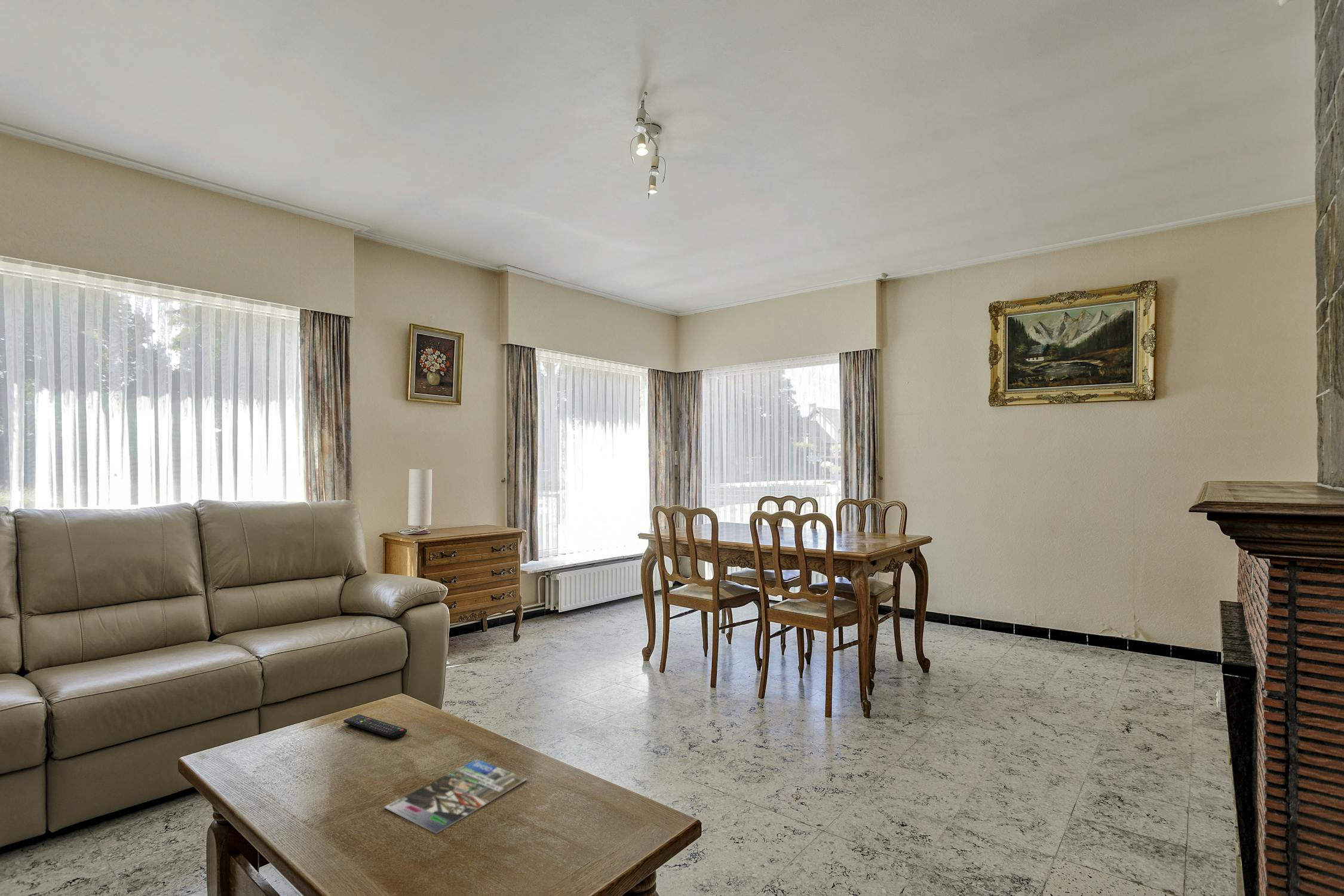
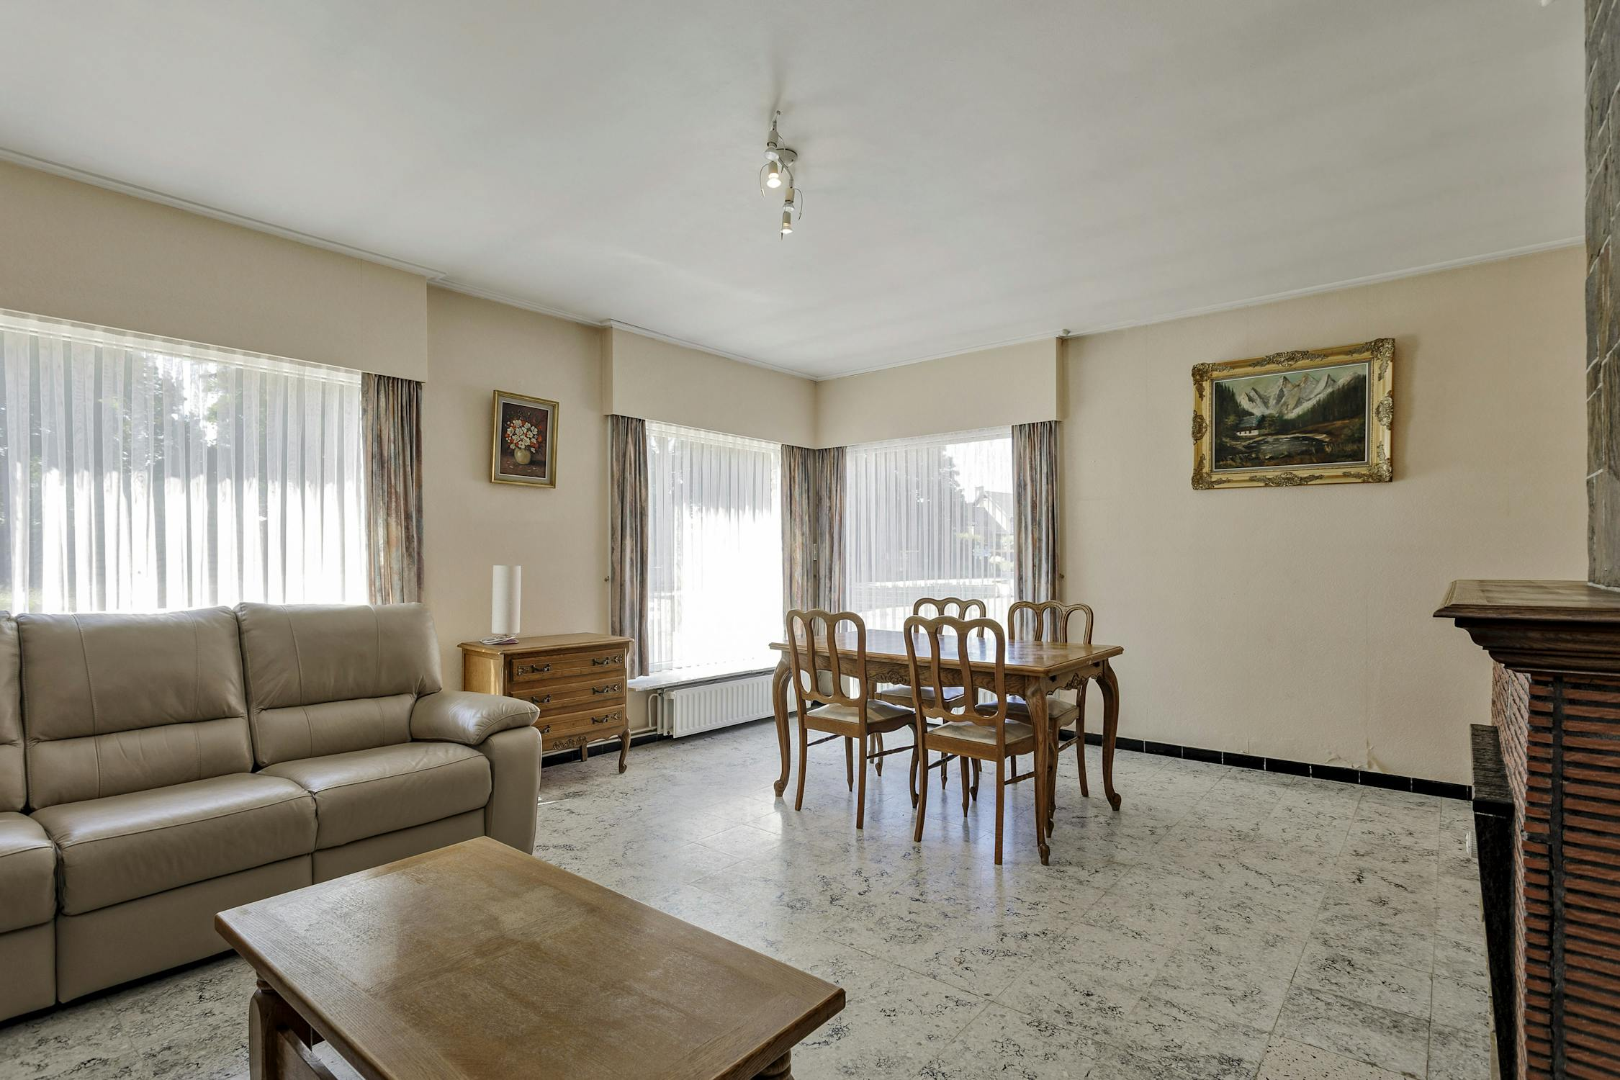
- remote control [343,714,407,739]
- magazine [383,759,528,834]
